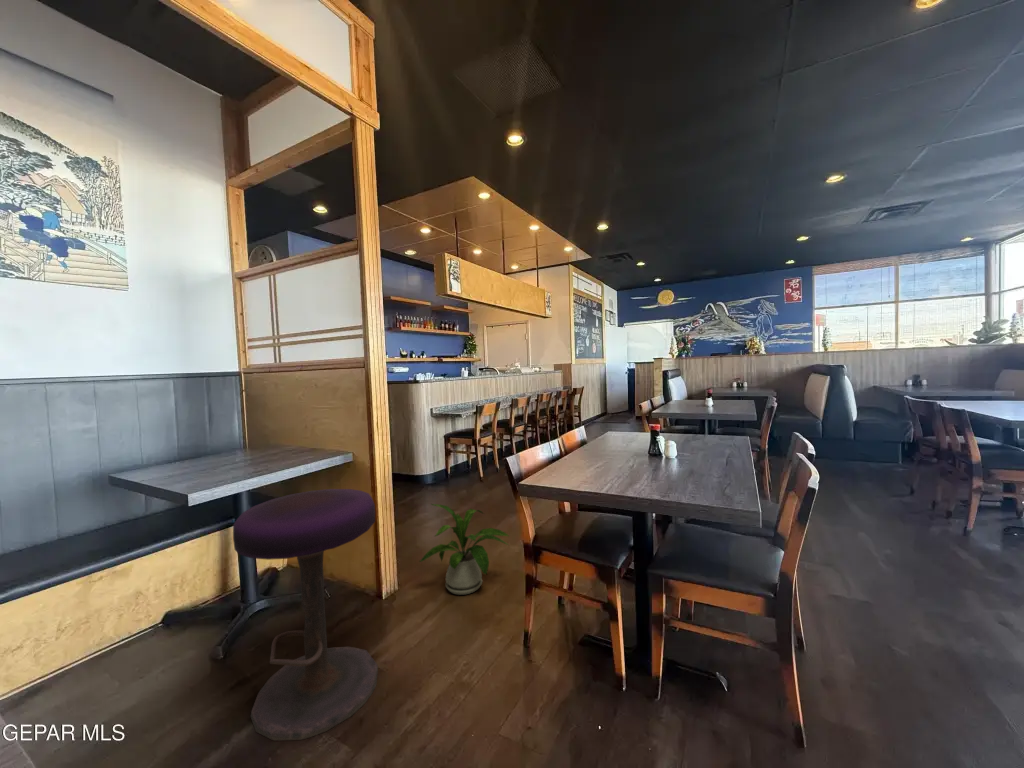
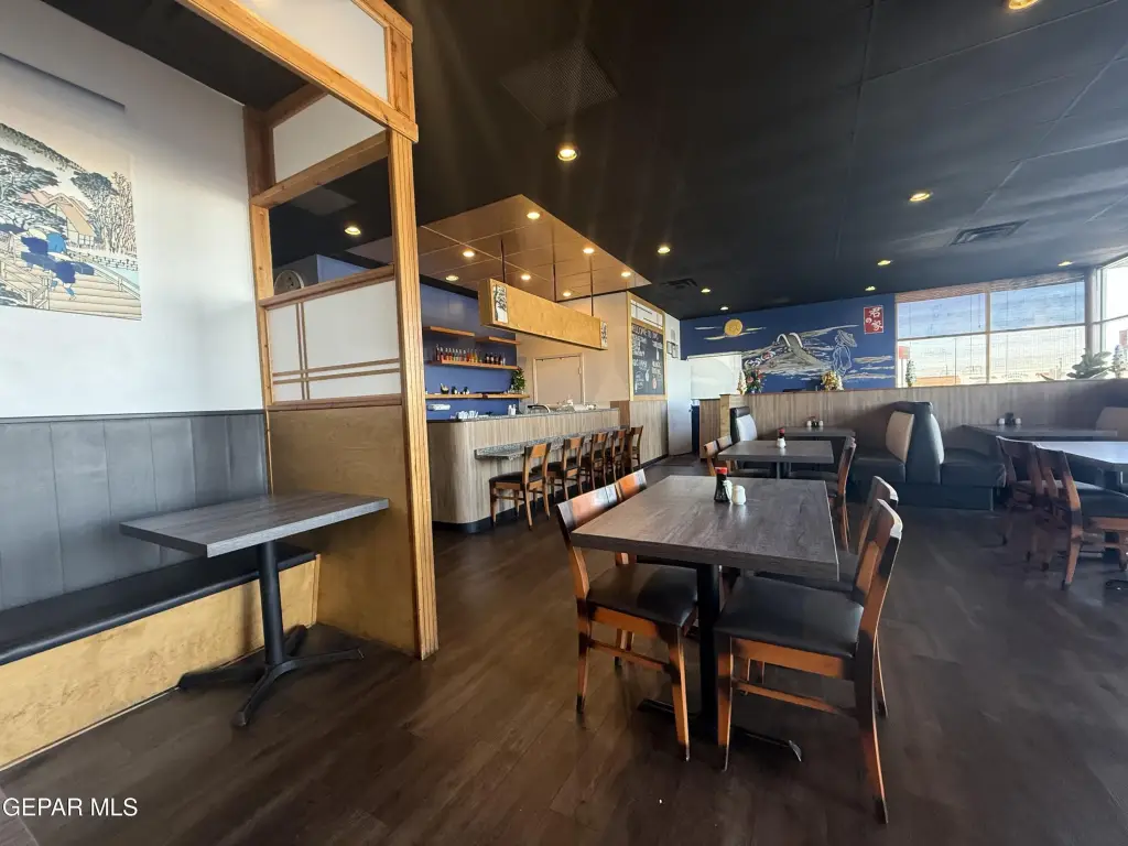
- stool [232,488,379,742]
- house plant [418,503,509,596]
